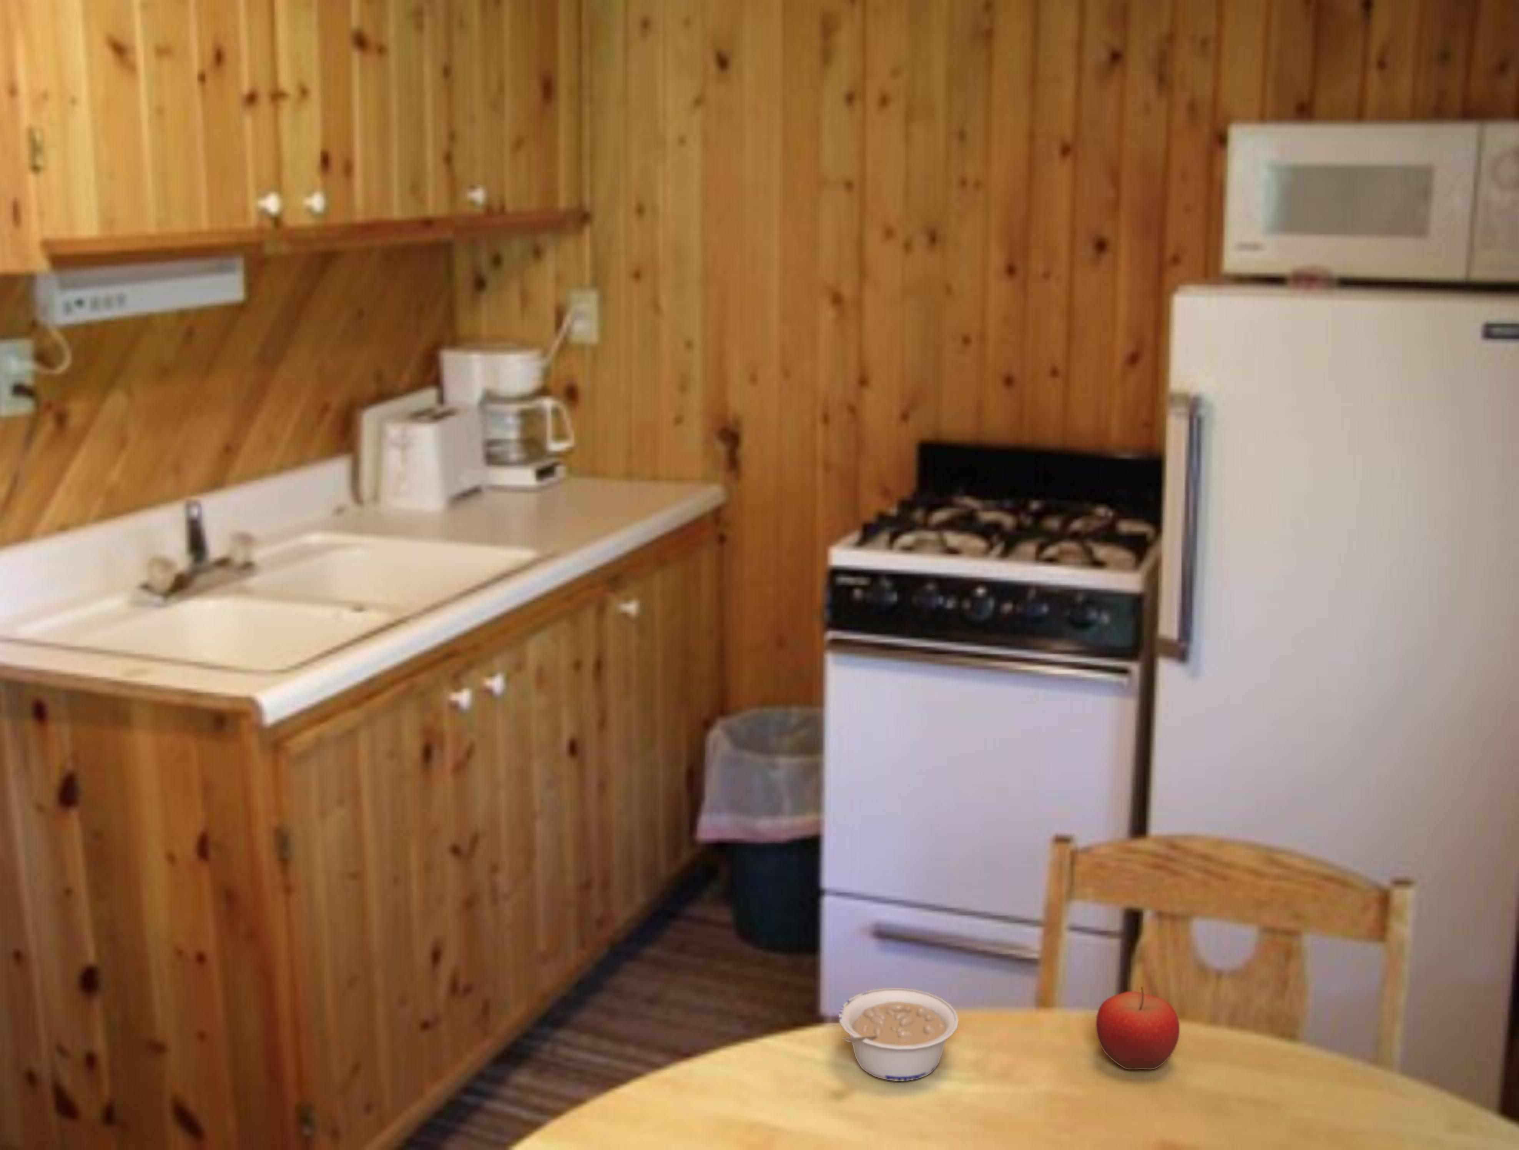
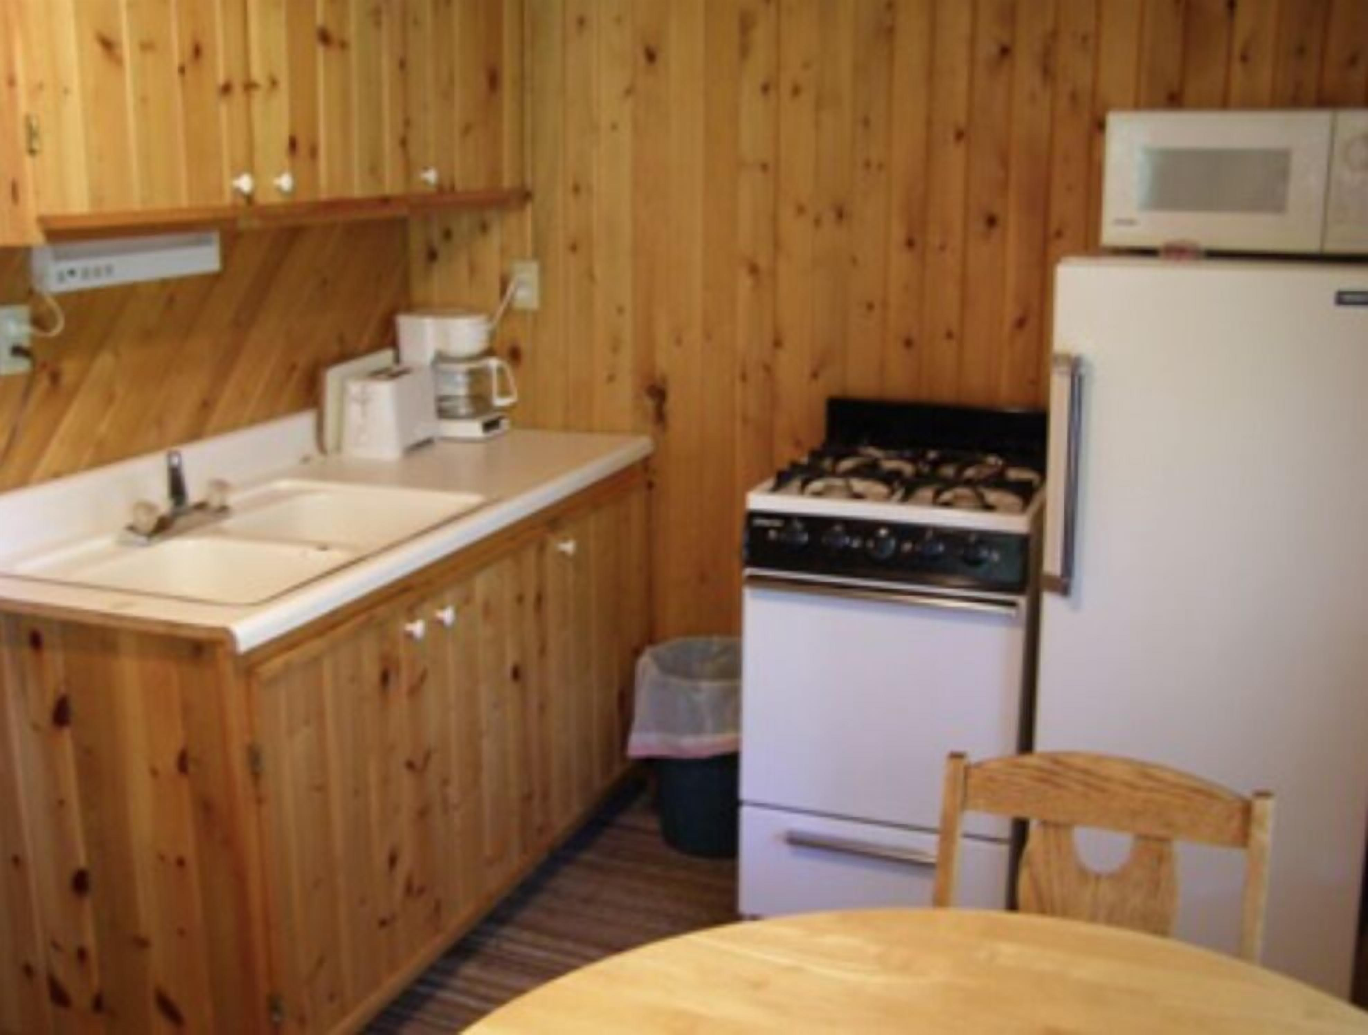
- legume [838,987,960,1081]
- fruit [1095,986,1180,1070]
